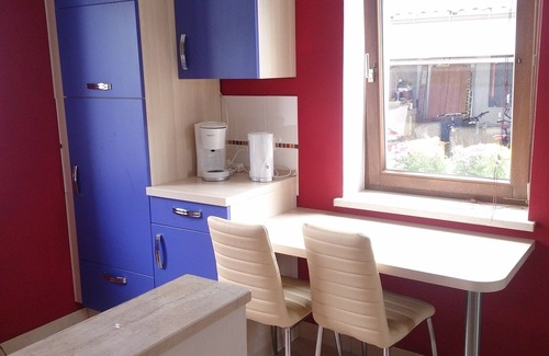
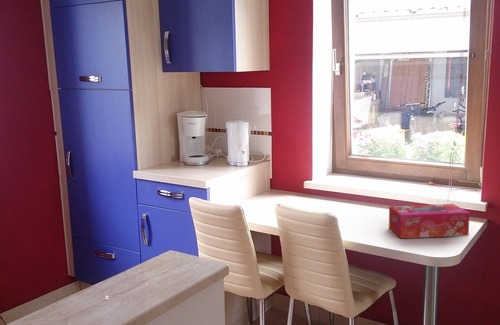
+ tissue box [388,203,470,240]
